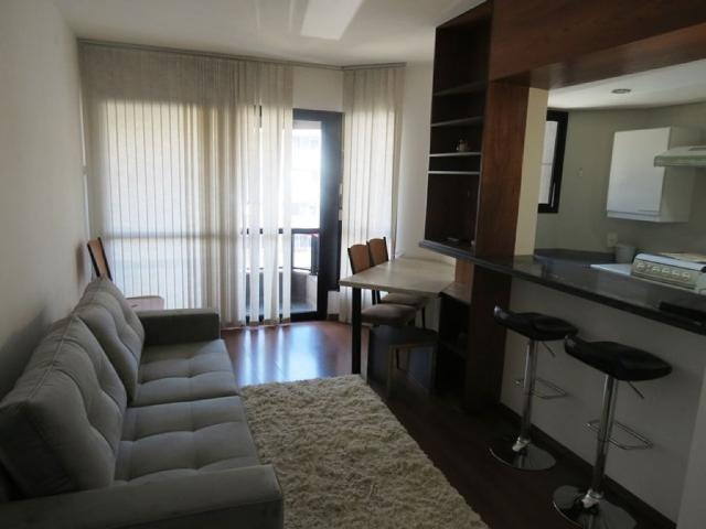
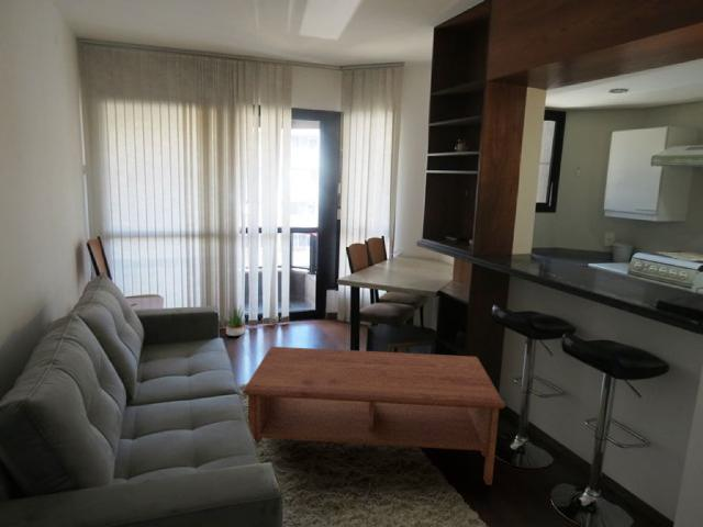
+ coffee table [242,346,506,486]
+ potted plant [217,302,249,337]
